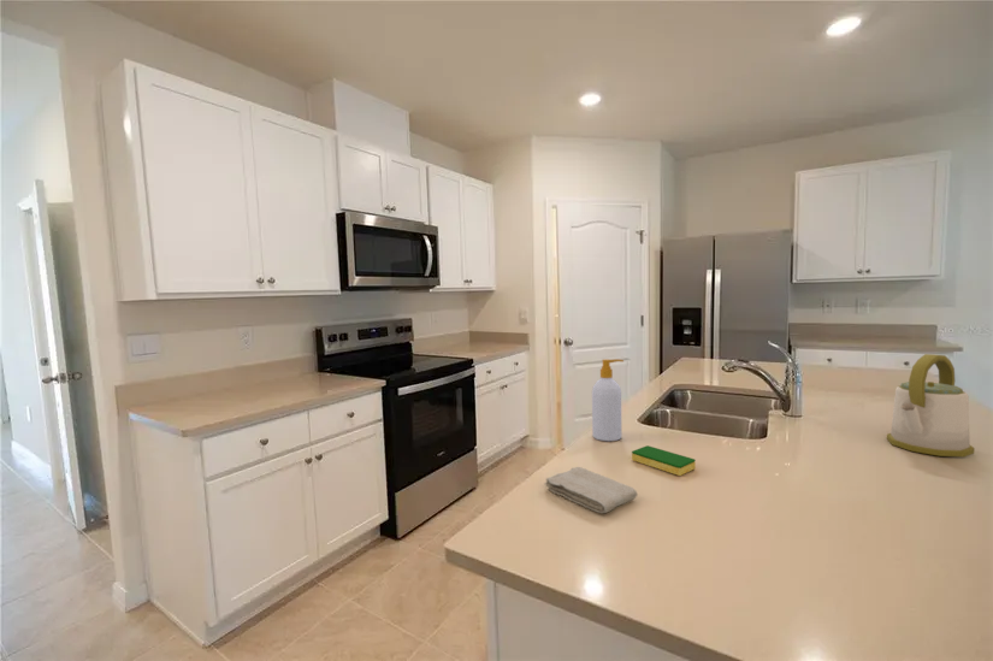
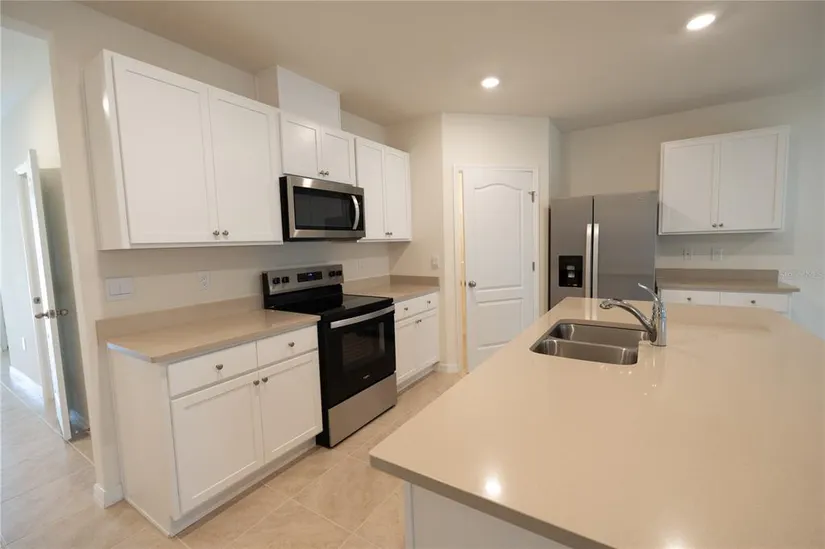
- dish sponge [631,444,697,477]
- washcloth [544,466,638,514]
- soap bottle [591,359,625,442]
- kettle [886,353,975,458]
